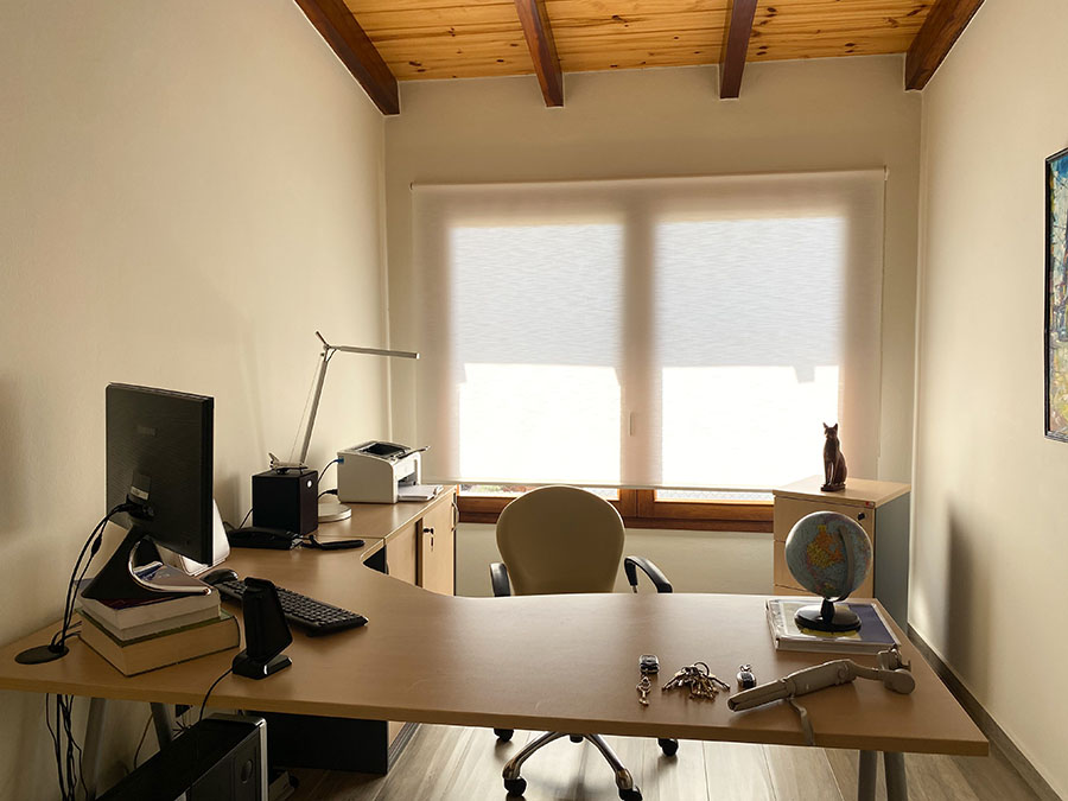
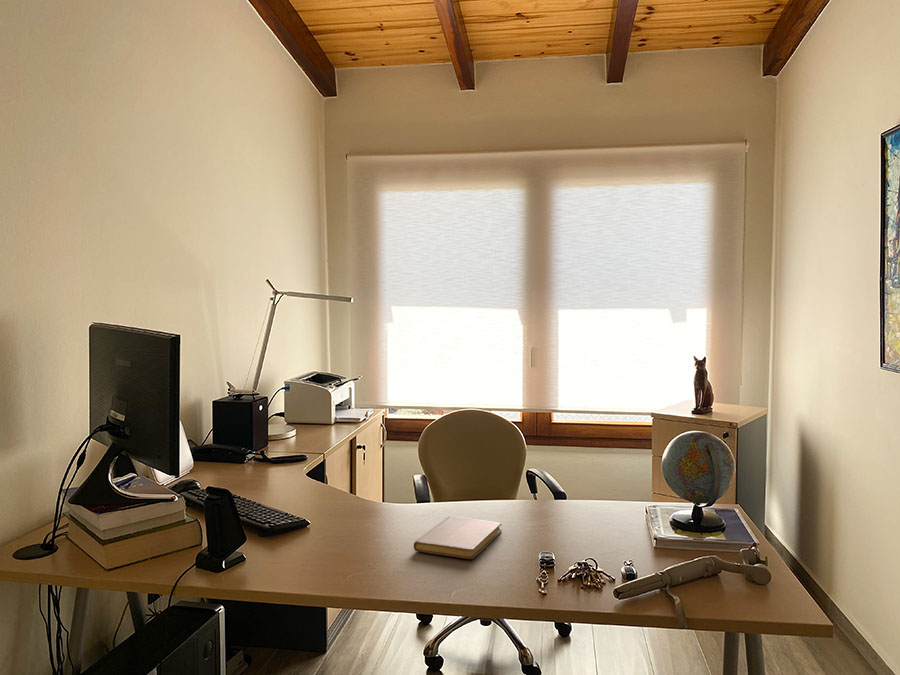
+ notebook [413,515,503,560]
